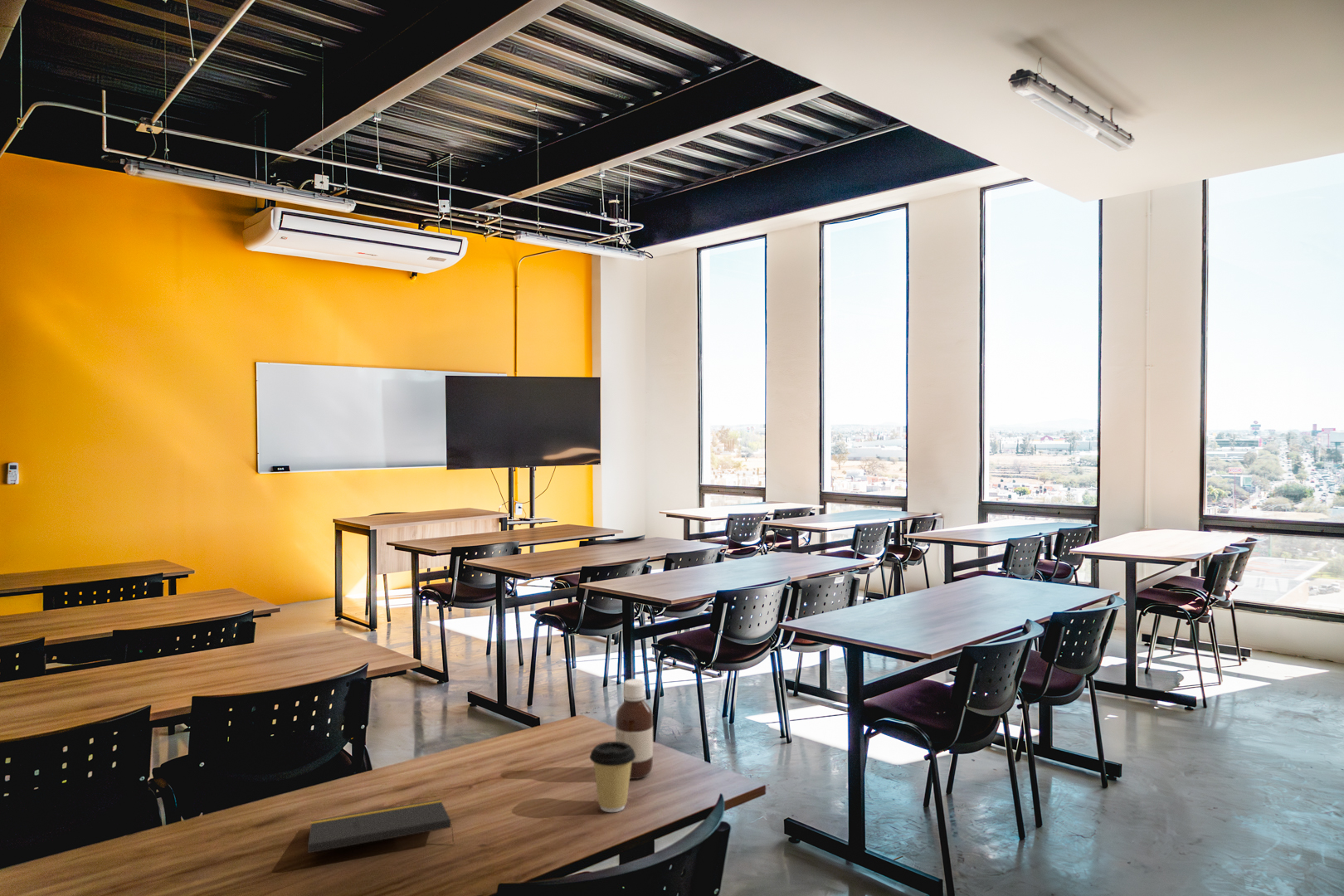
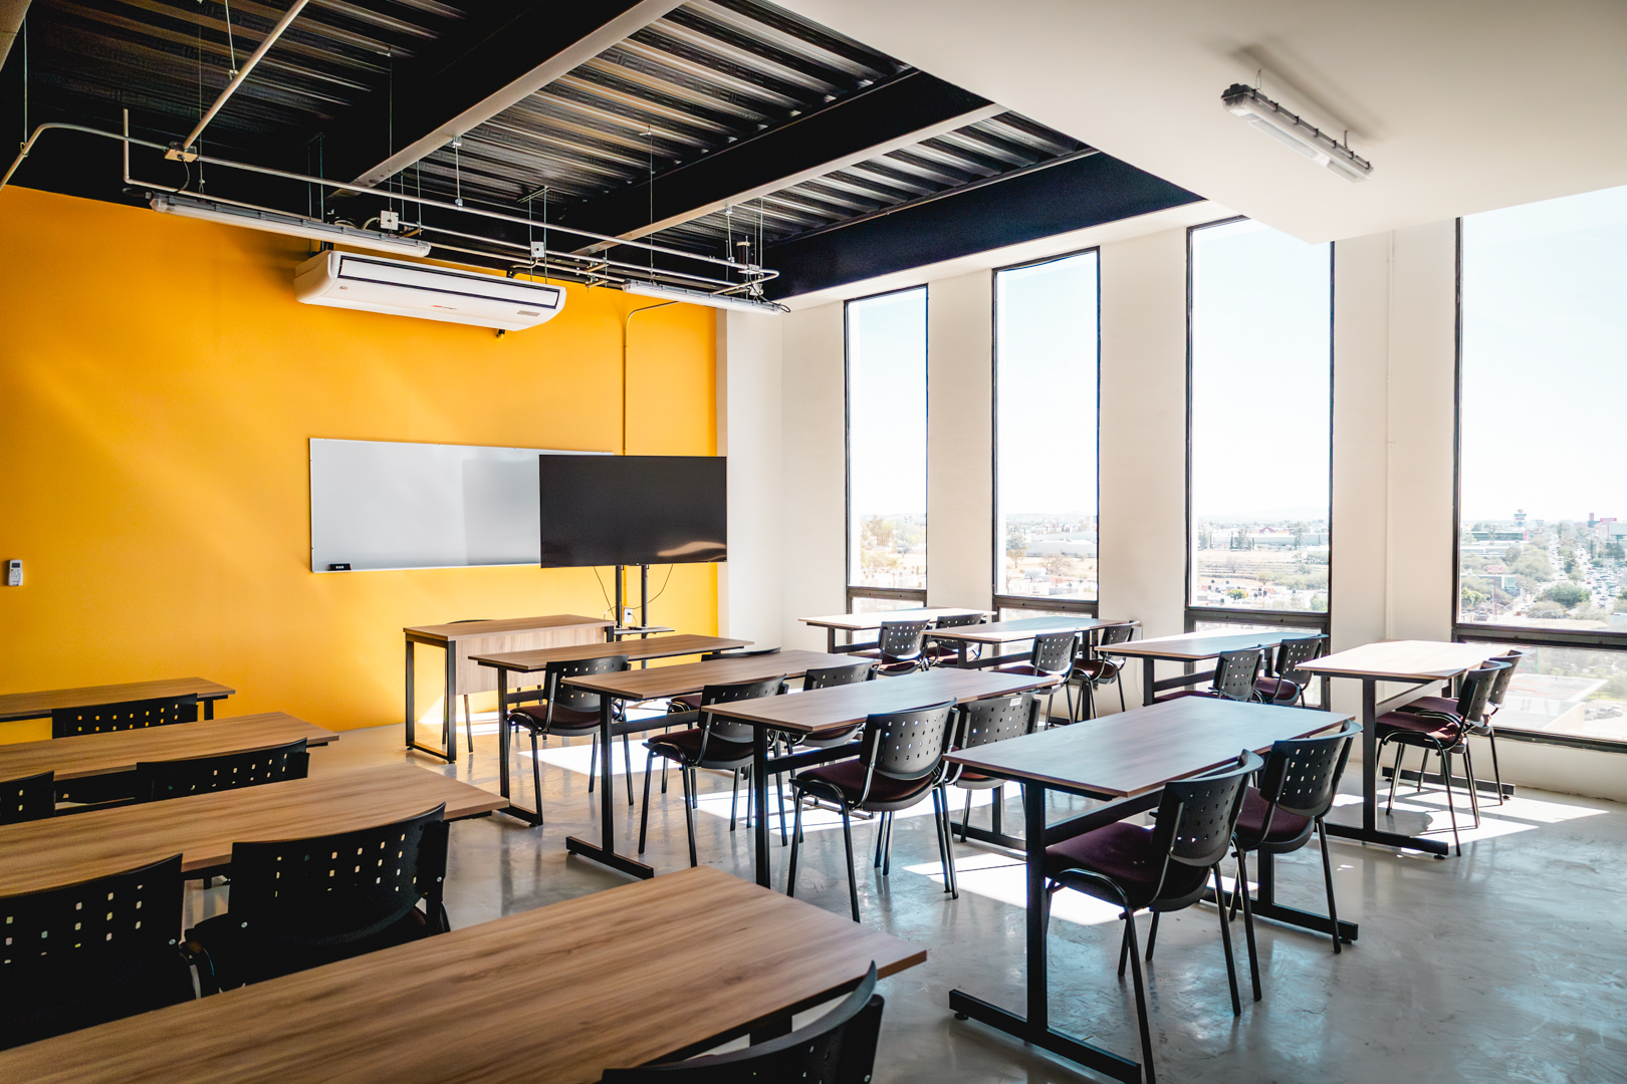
- notepad [307,799,455,854]
- bottle [615,678,654,780]
- coffee cup [589,741,635,813]
